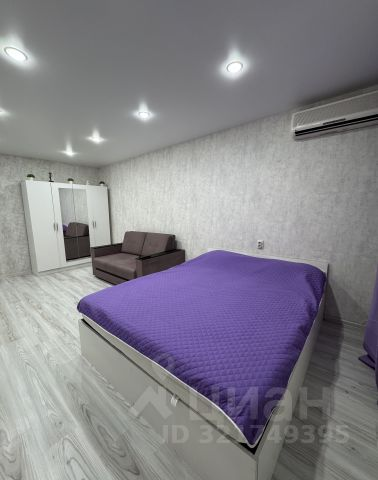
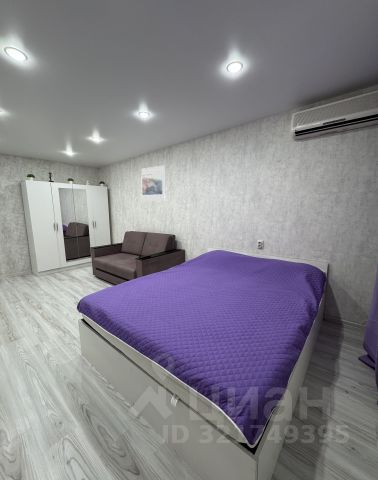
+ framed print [140,165,165,202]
